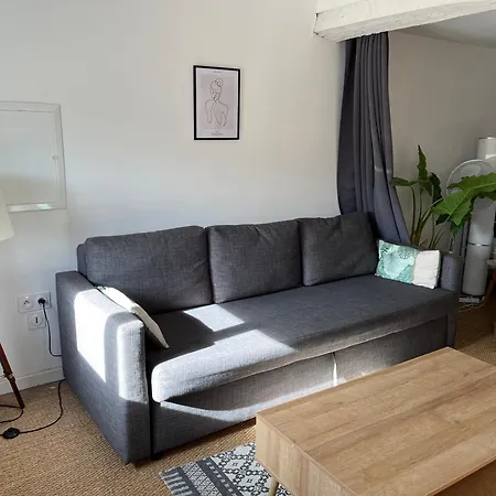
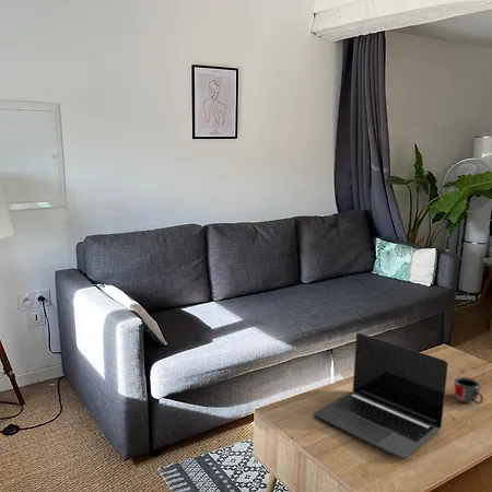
+ laptop [313,332,449,460]
+ mug [453,376,484,406]
